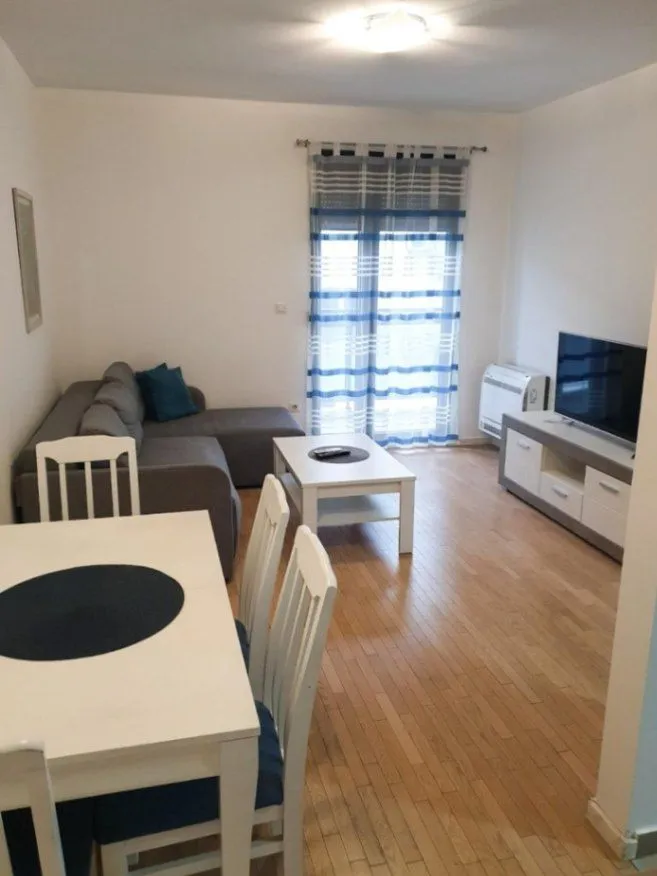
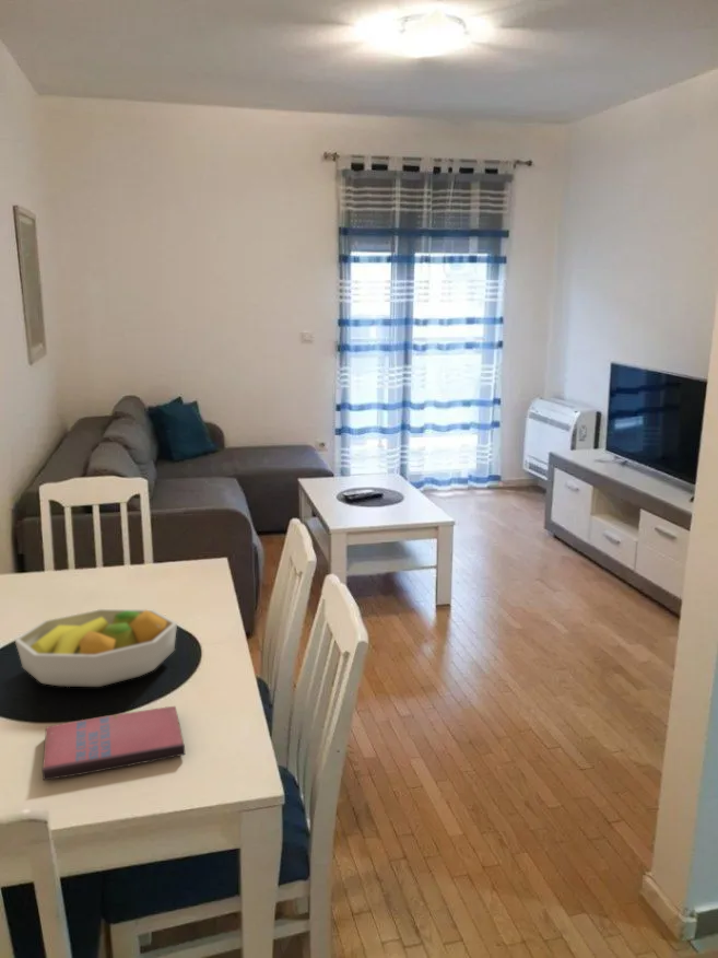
+ paperback book [42,705,186,782]
+ fruit bowl [14,608,178,688]
